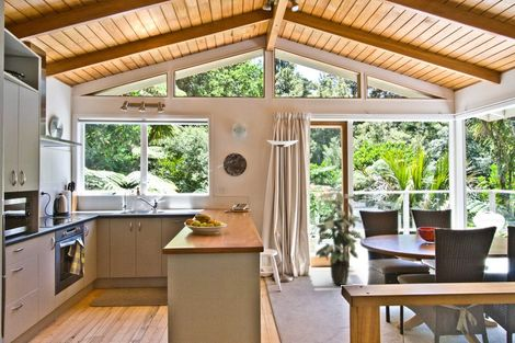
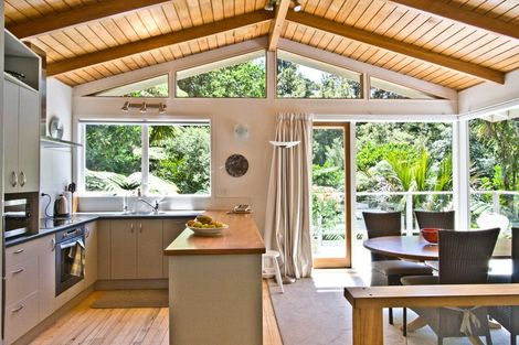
- indoor plant [314,187,363,286]
